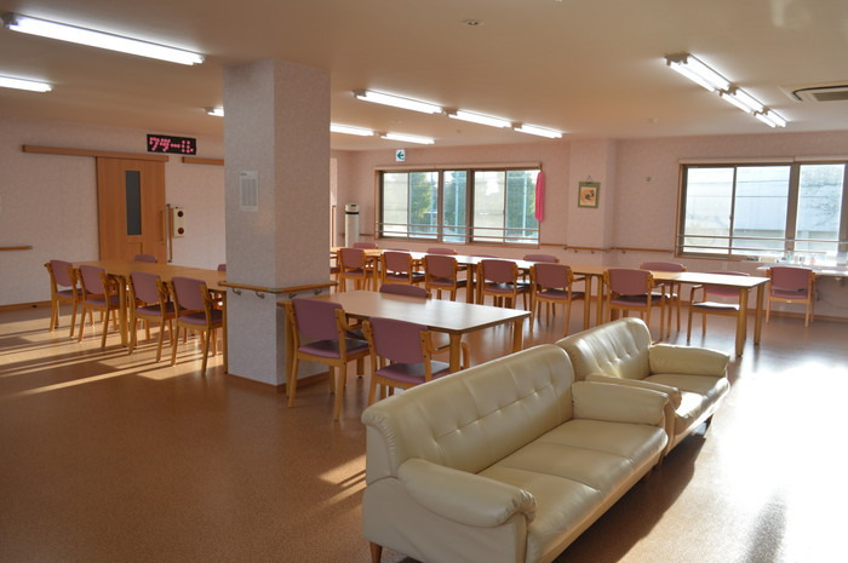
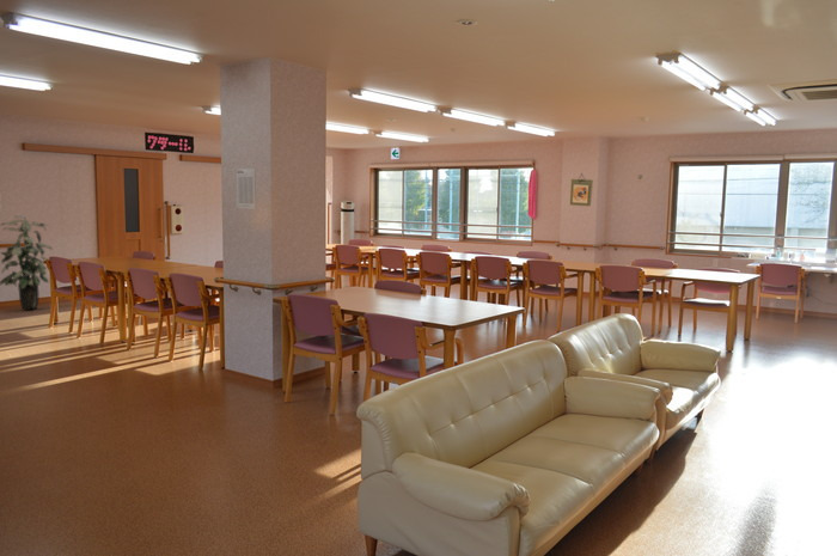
+ indoor plant [0,214,54,311]
